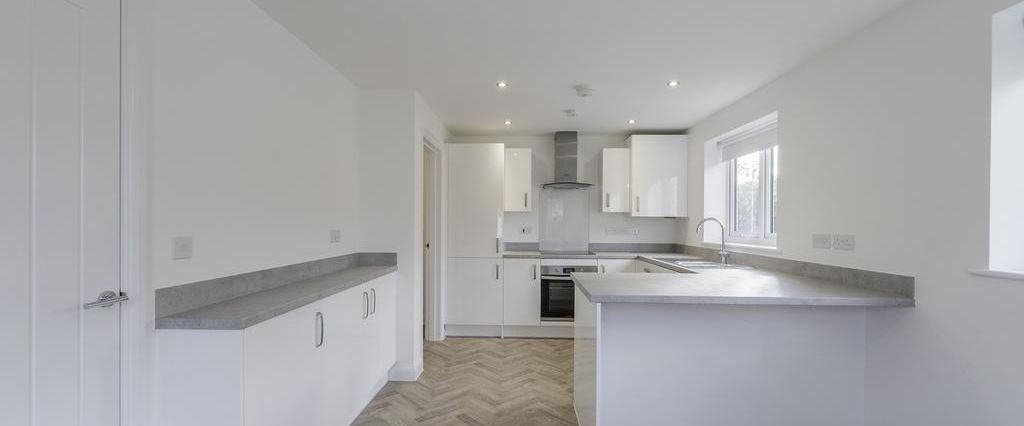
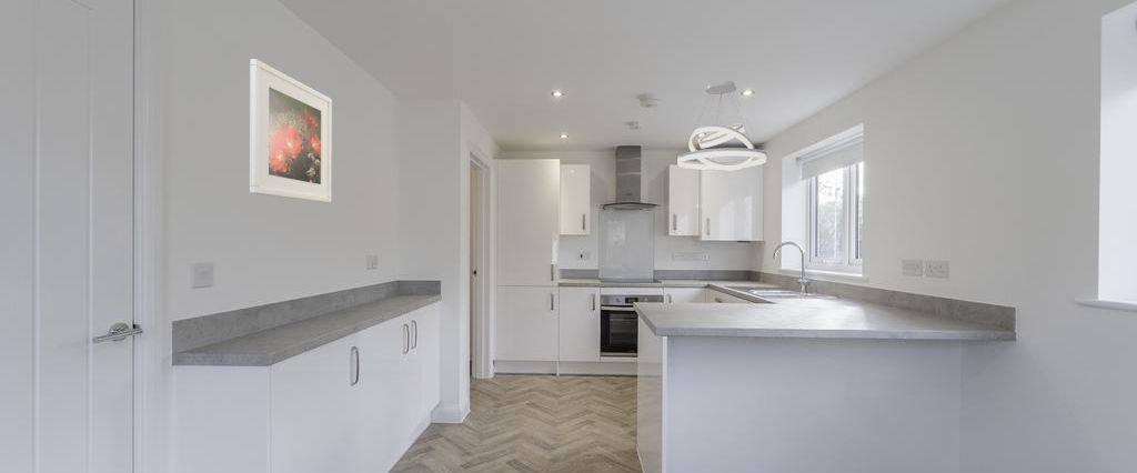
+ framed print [249,58,333,203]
+ pendant light [676,80,767,171]
